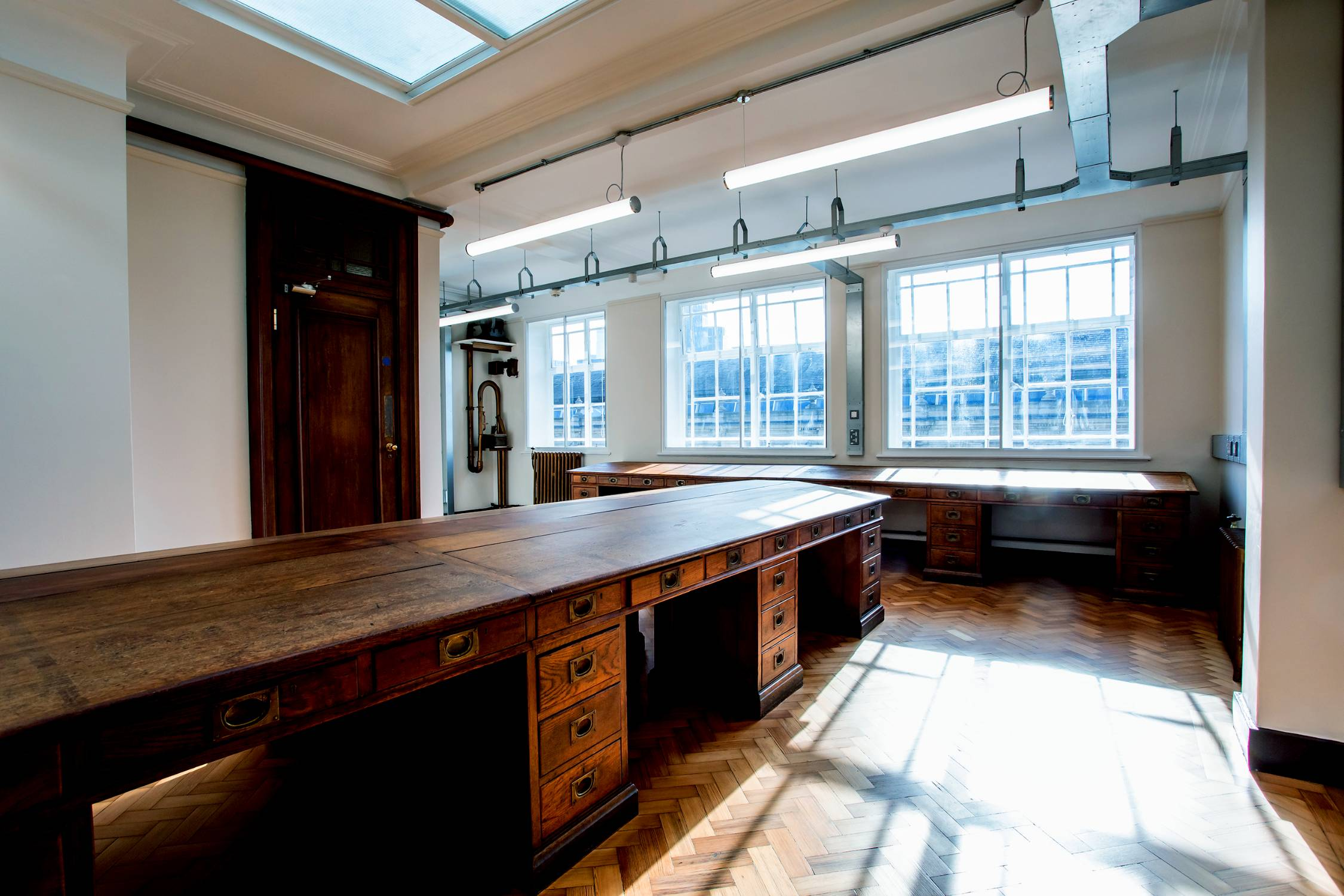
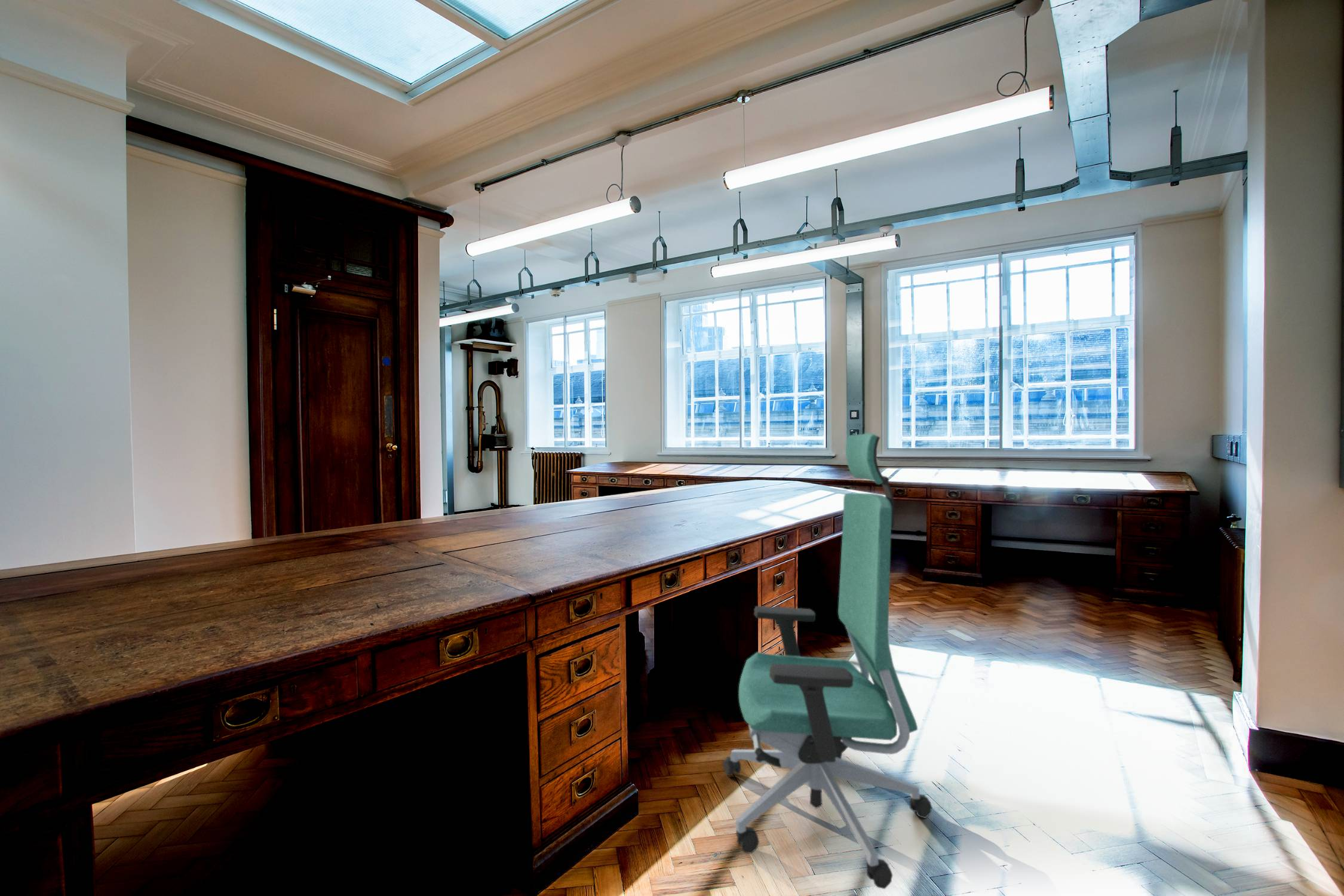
+ chair [723,432,933,889]
